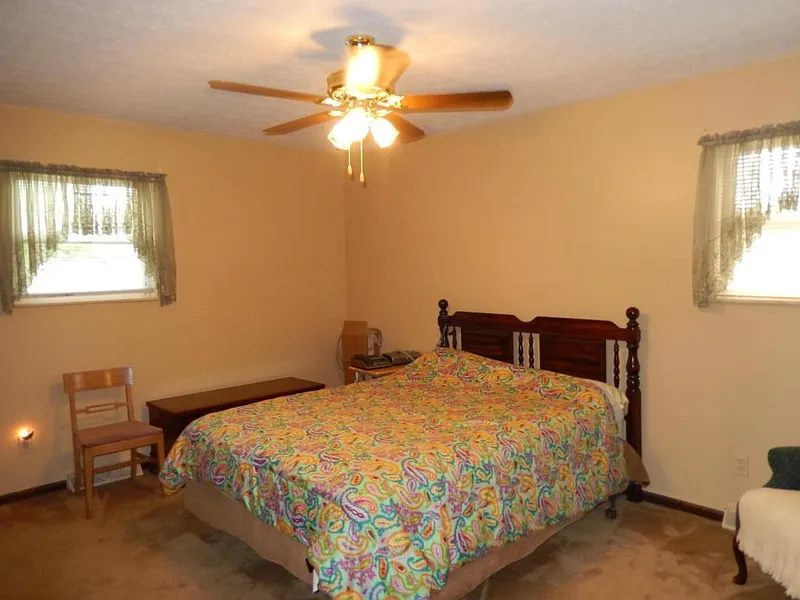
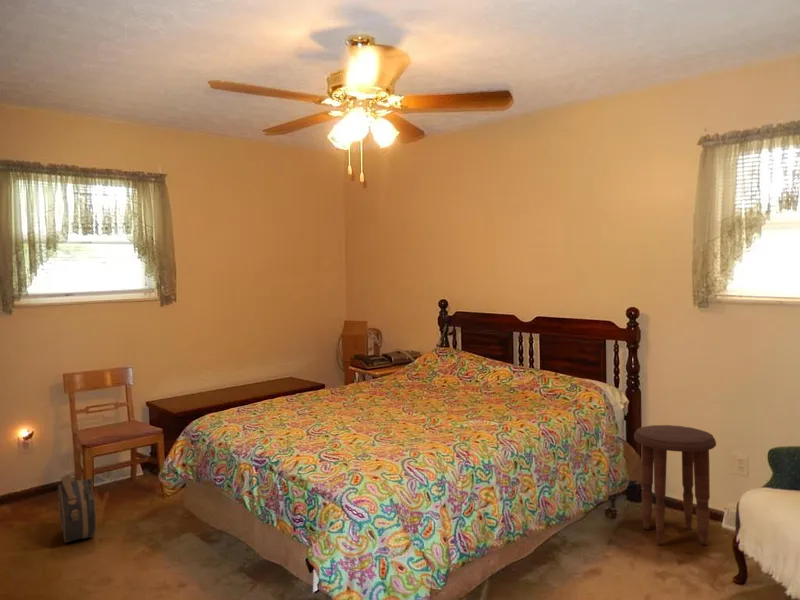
+ hat box [57,473,97,544]
+ side table [633,424,717,546]
